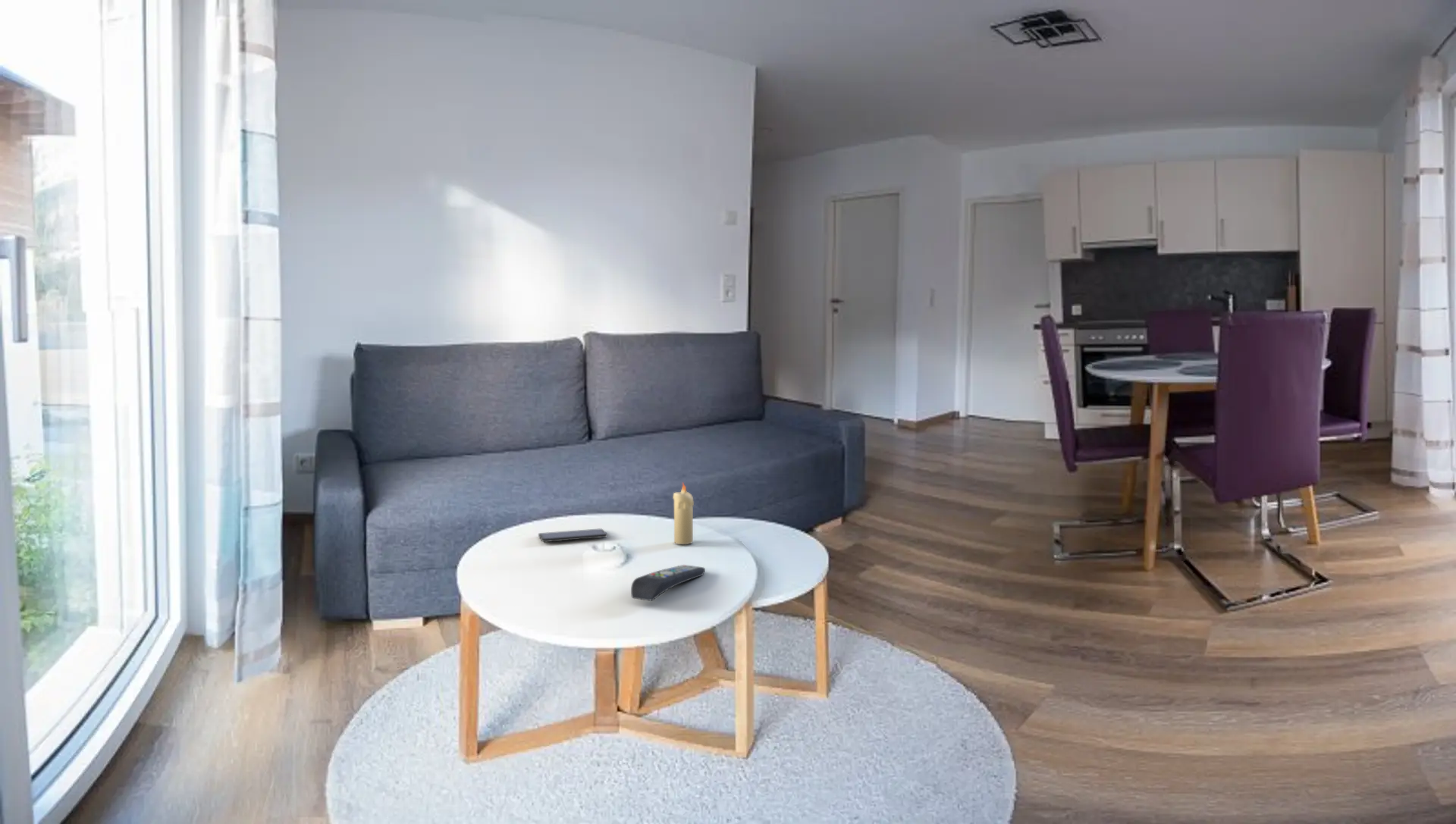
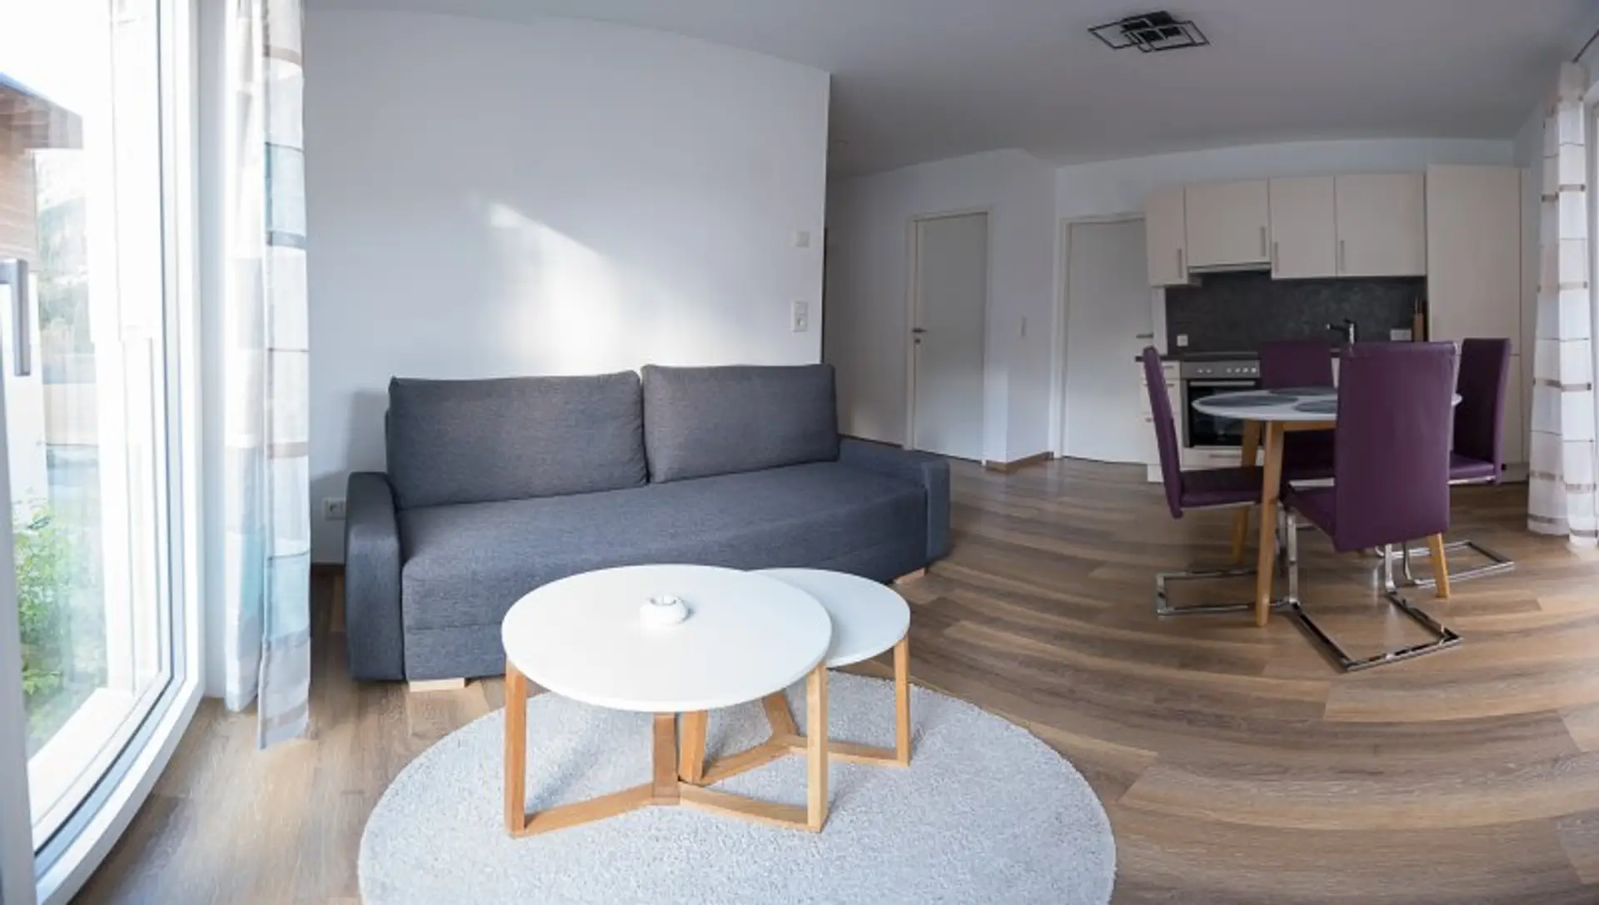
- remote control [630,564,706,601]
- smartphone [538,528,608,543]
- candle [672,481,695,545]
